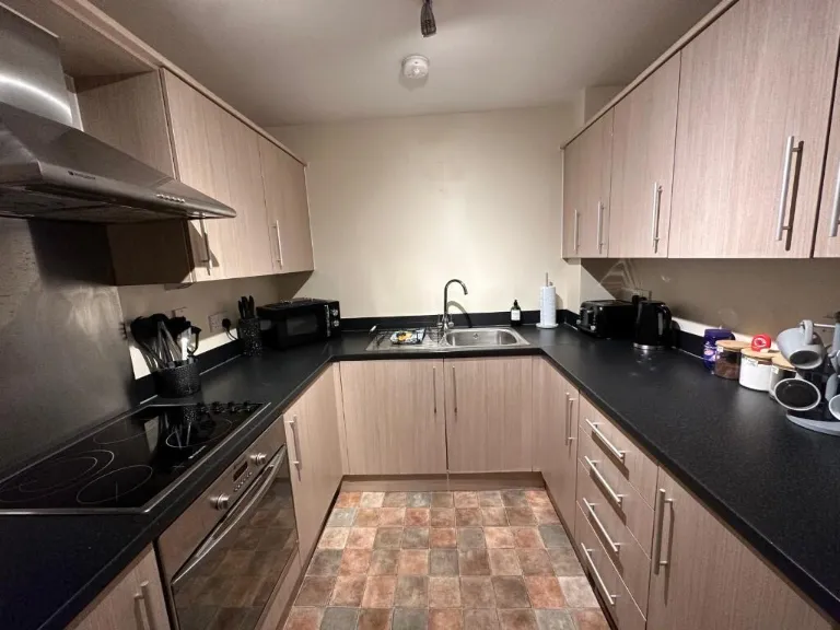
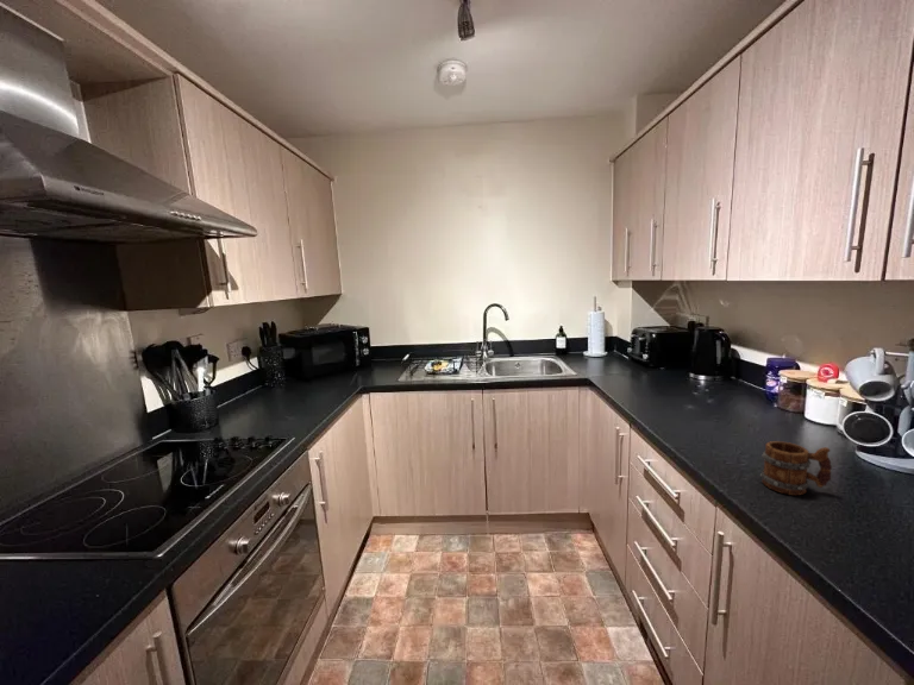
+ mug [759,440,833,496]
